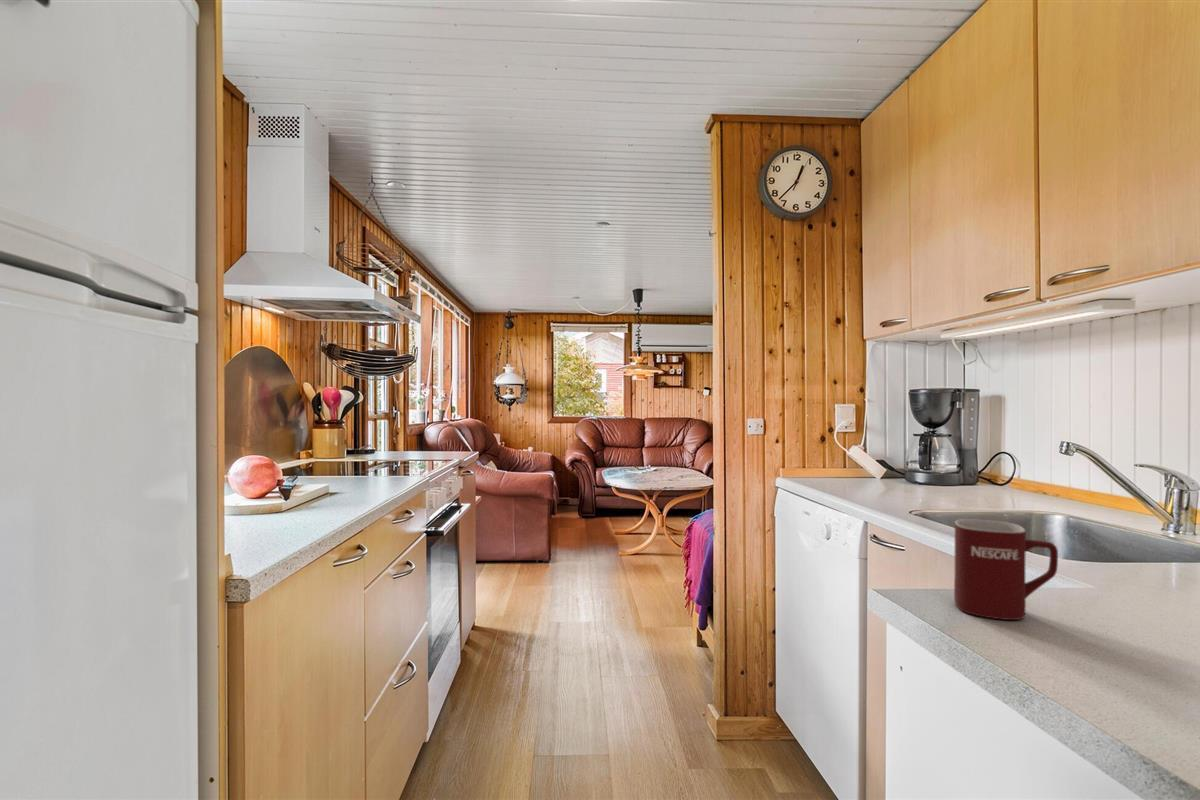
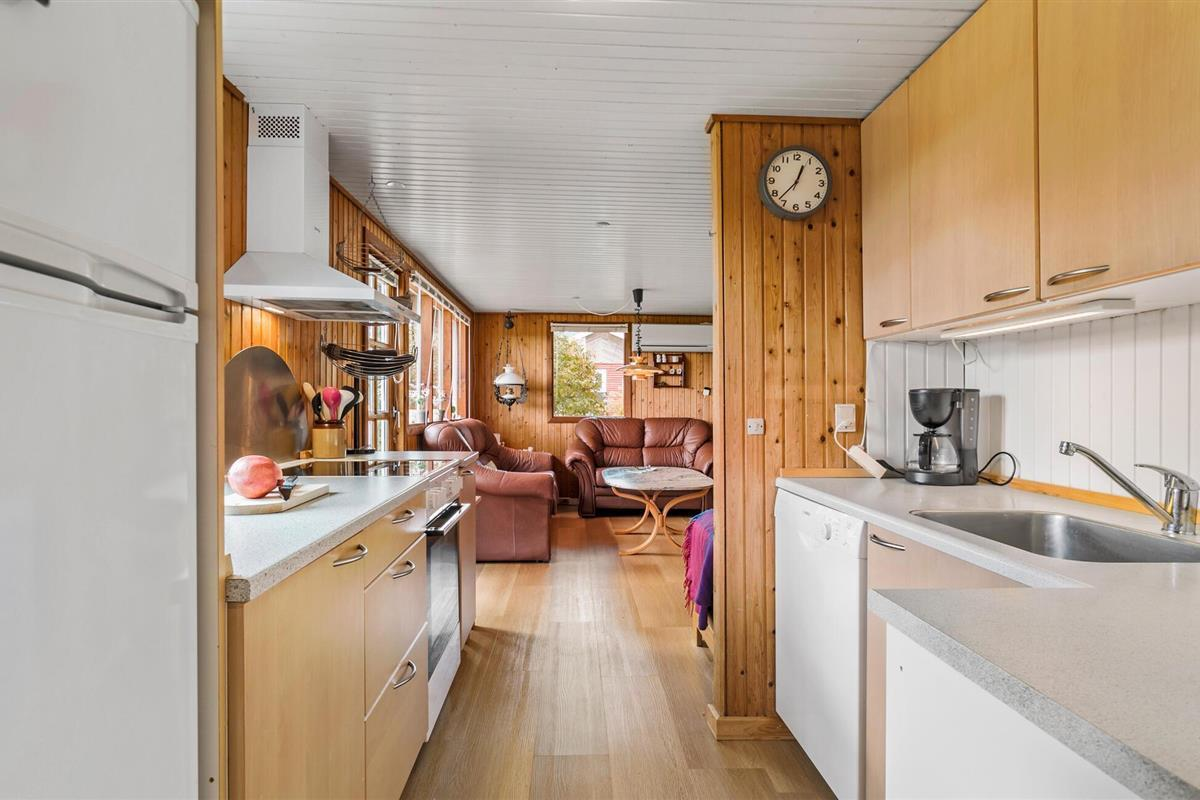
- mug [953,518,1059,621]
